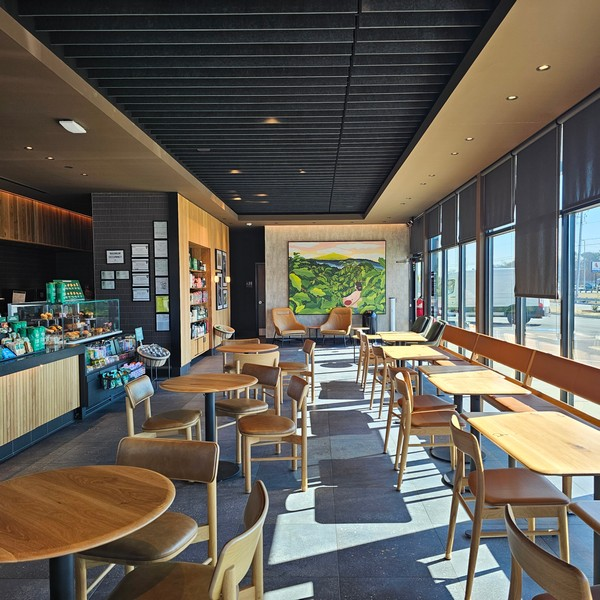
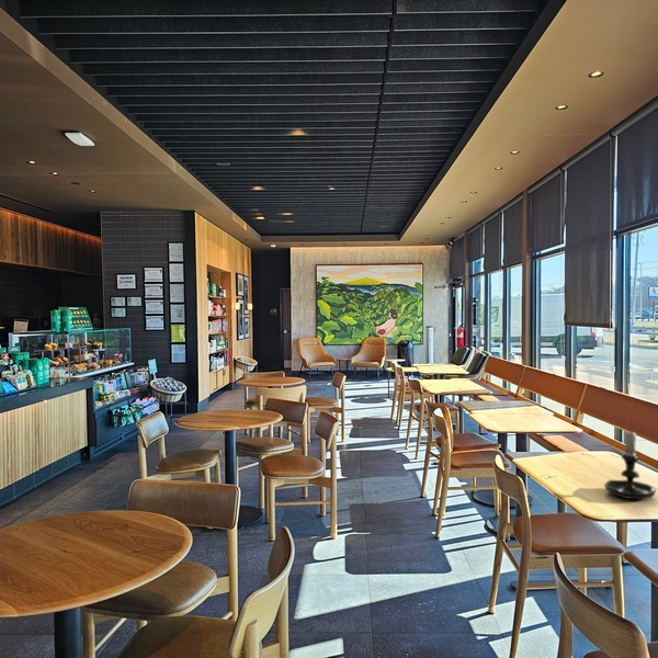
+ candle holder [603,427,658,500]
